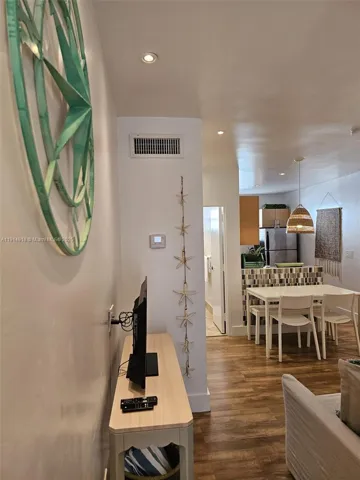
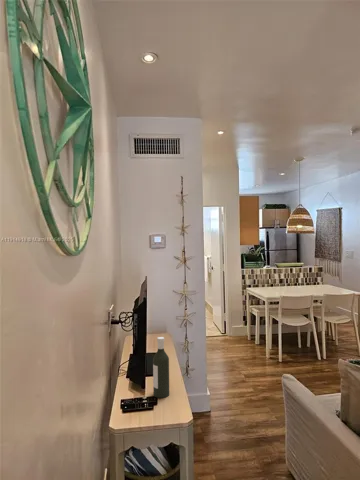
+ bottle [152,336,170,399]
